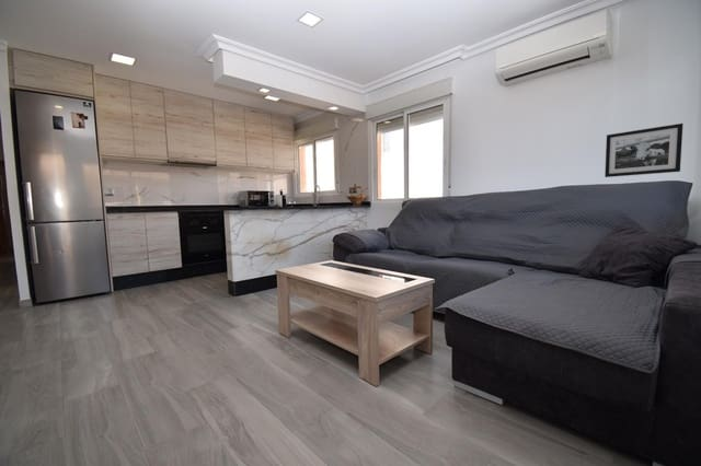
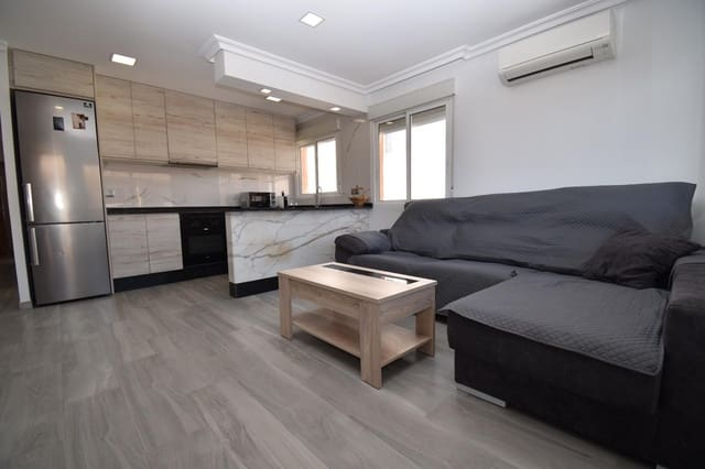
- picture frame [604,123,683,178]
